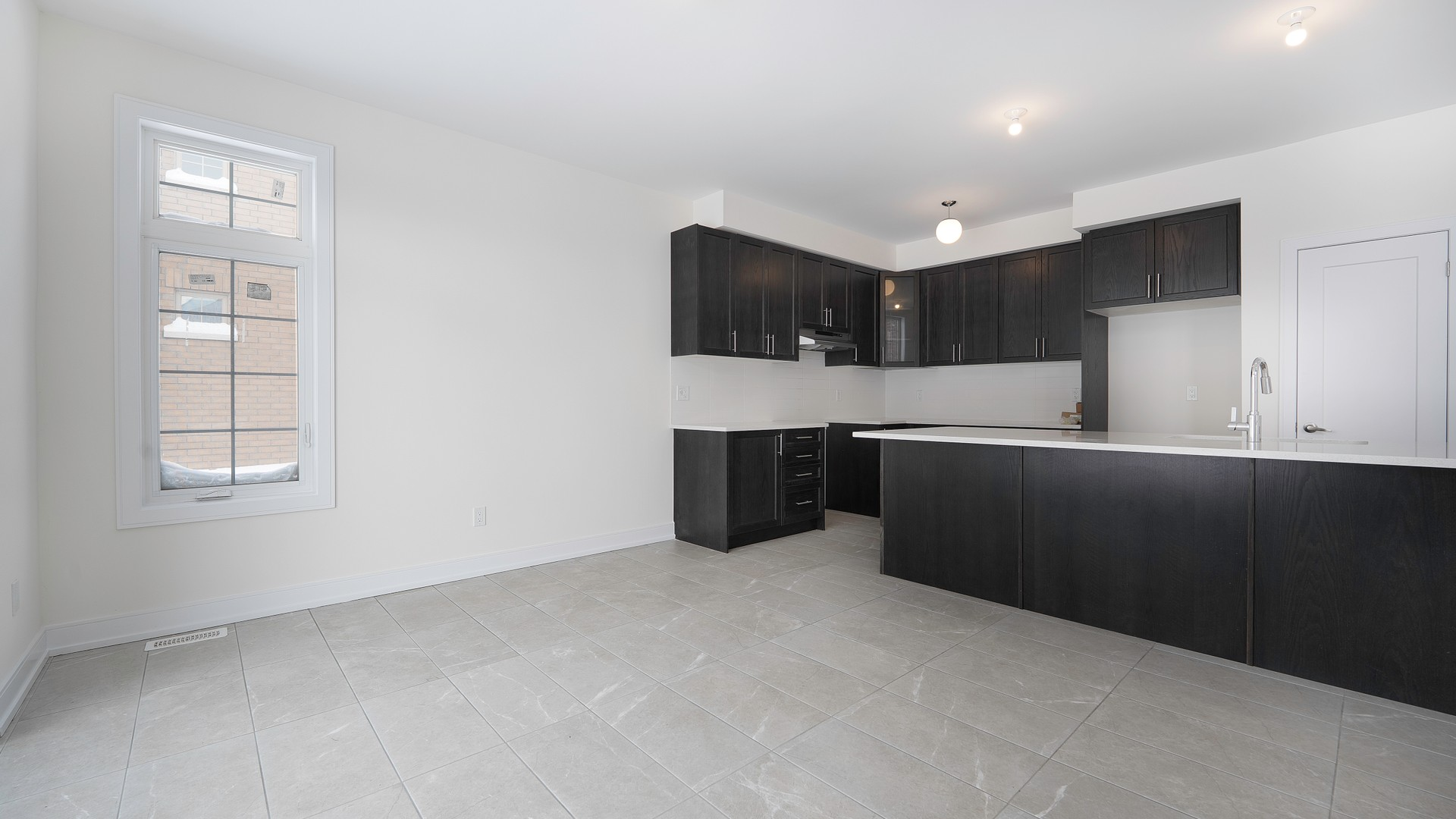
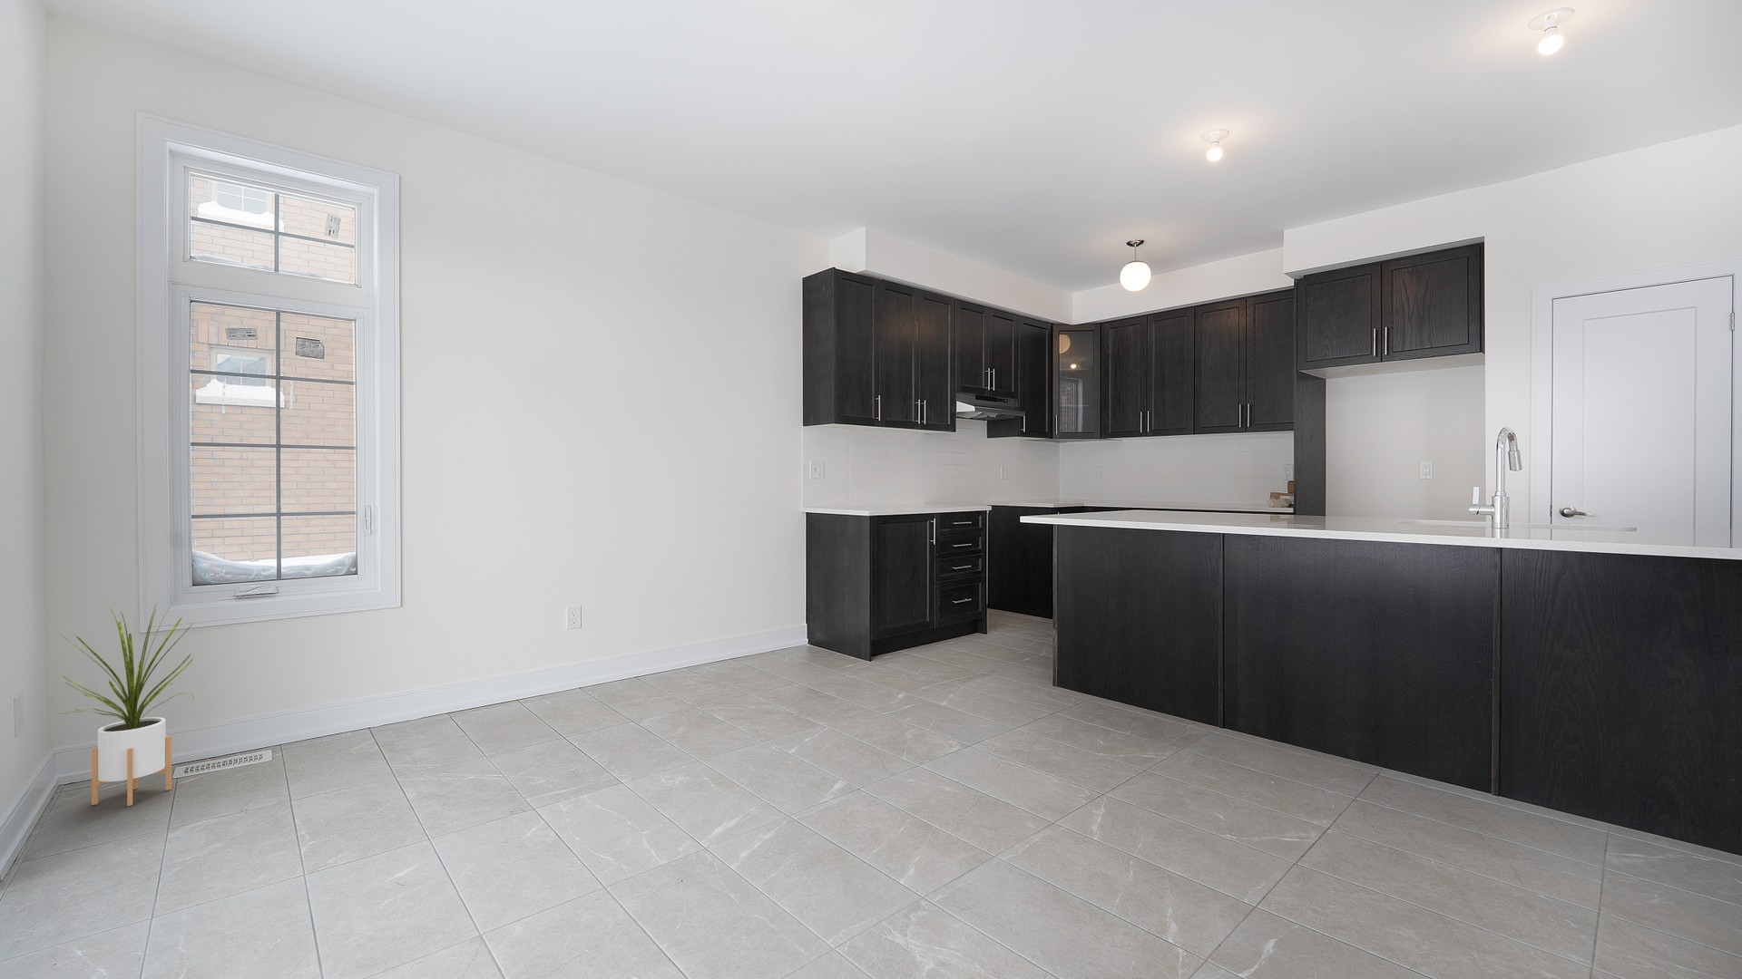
+ house plant [57,604,195,807]
